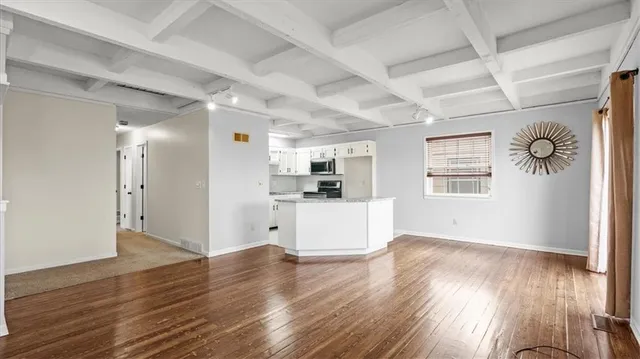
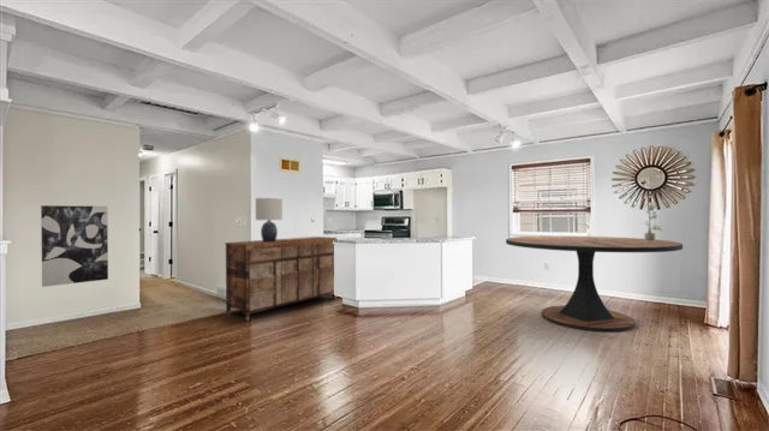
+ lamp [255,196,284,241]
+ wall art [40,204,109,288]
+ sideboard [225,235,338,323]
+ dining table [505,235,685,333]
+ potted plant [643,202,664,241]
